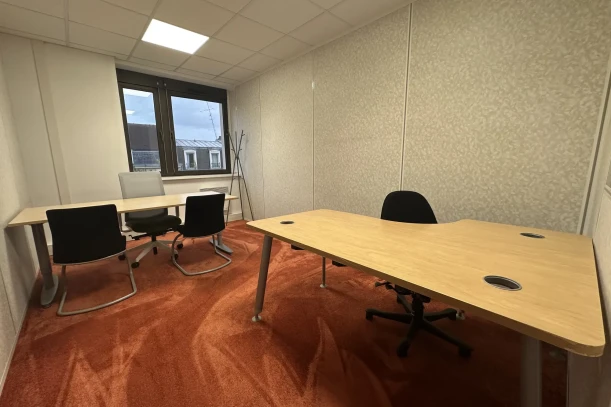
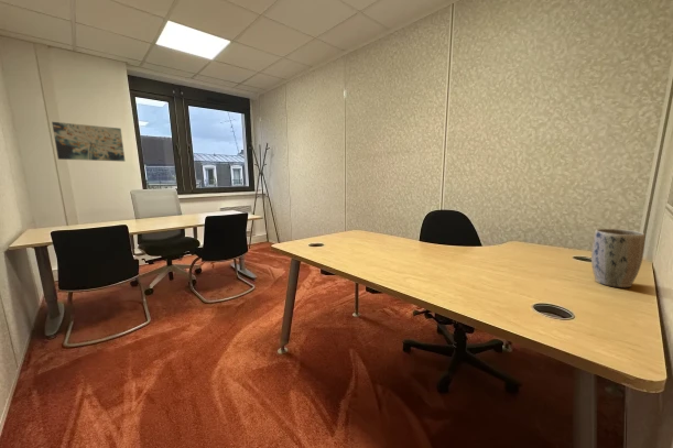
+ plant pot [590,228,647,288]
+ wall art [51,121,126,163]
